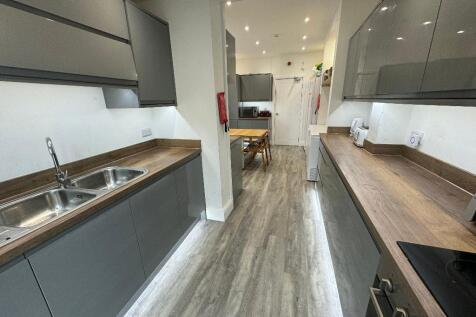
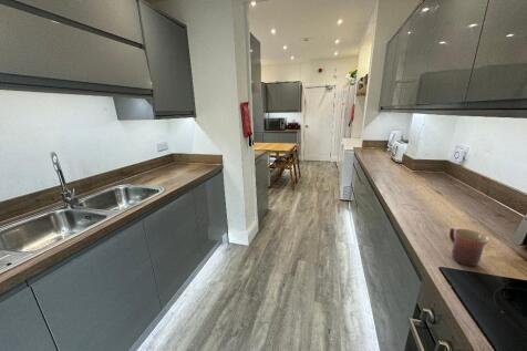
+ mug [448,226,490,267]
